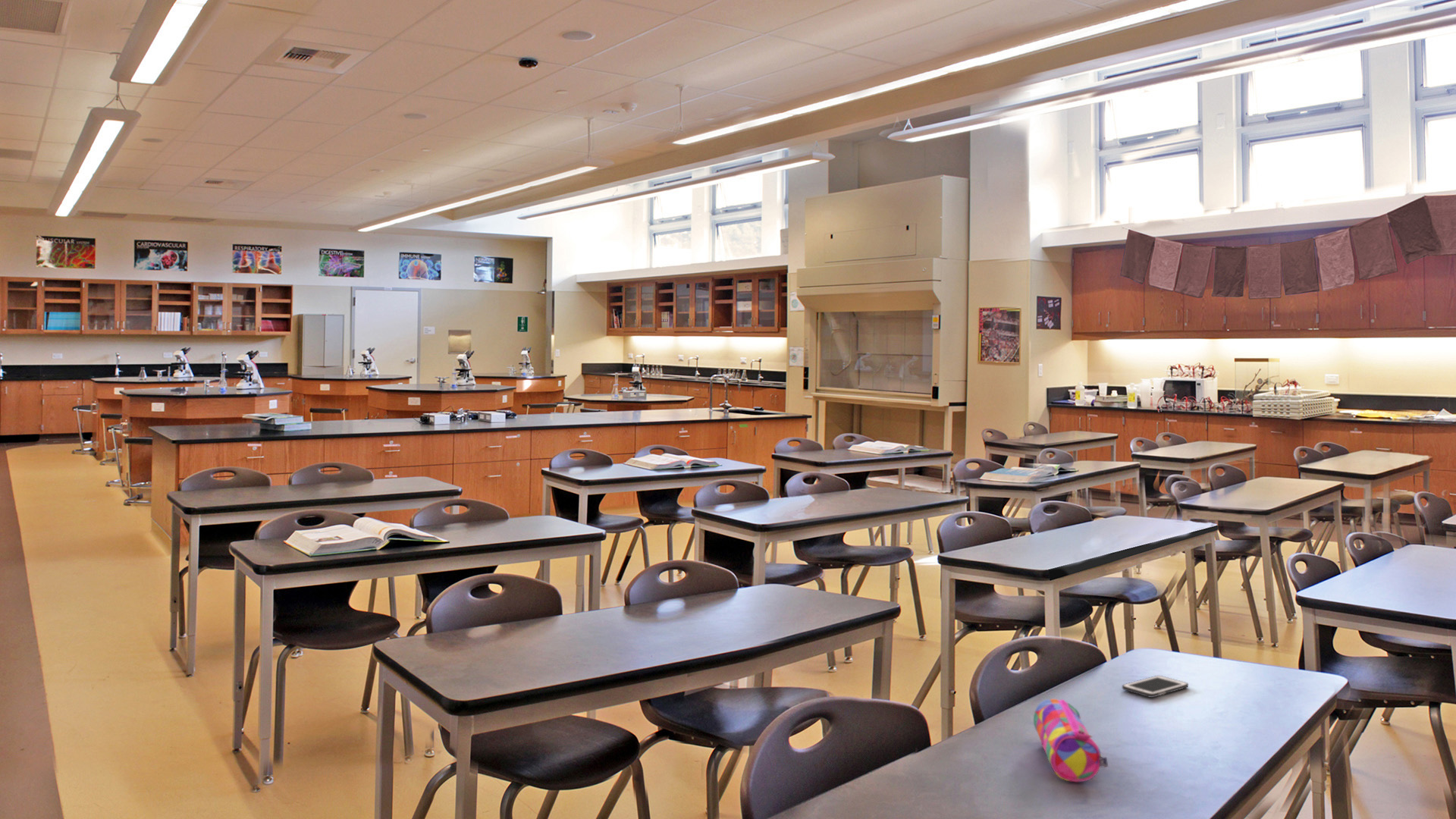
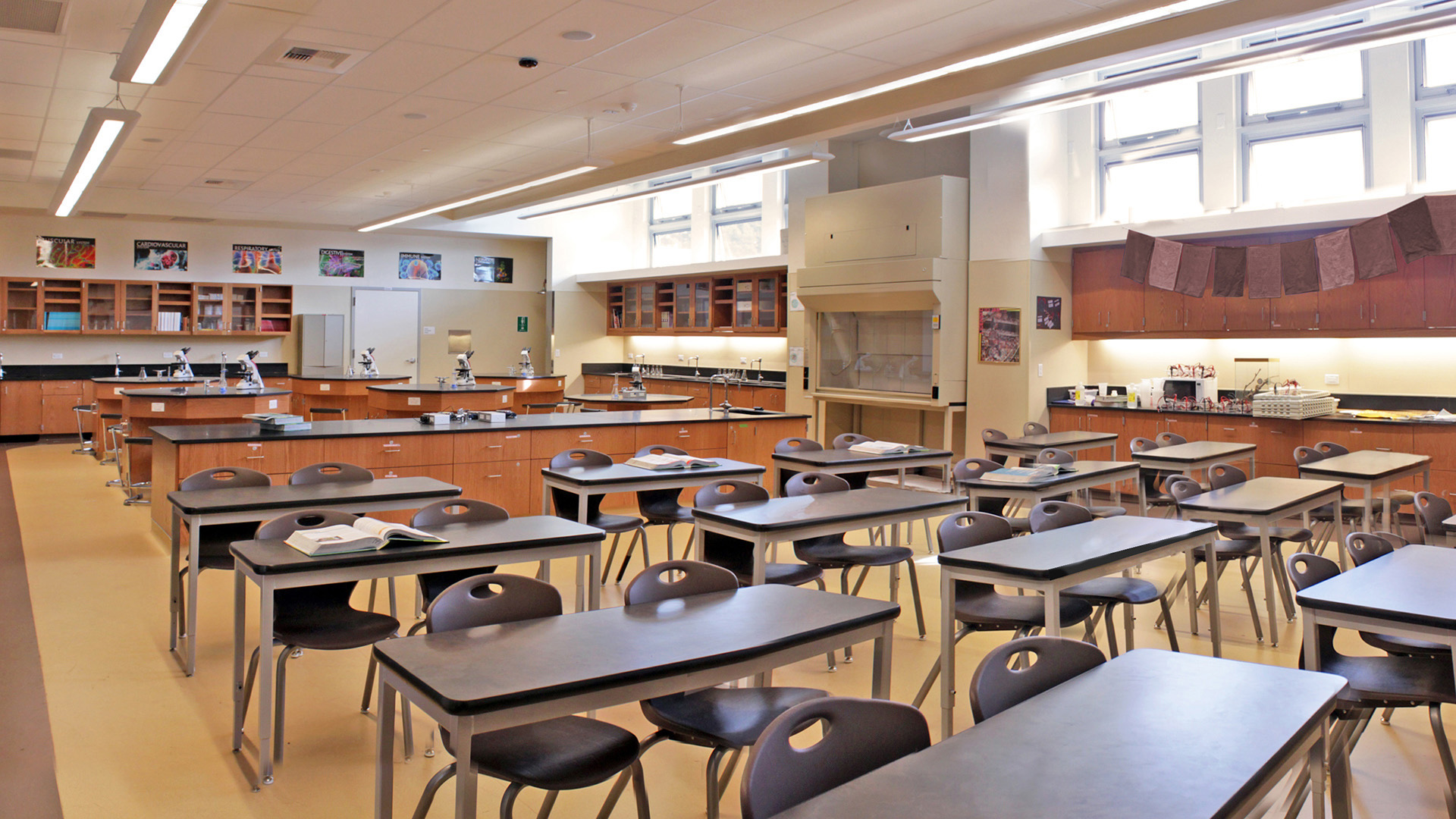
- pencil case [1033,698,1109,783]
- cell phone [1122,675,1189,698]
